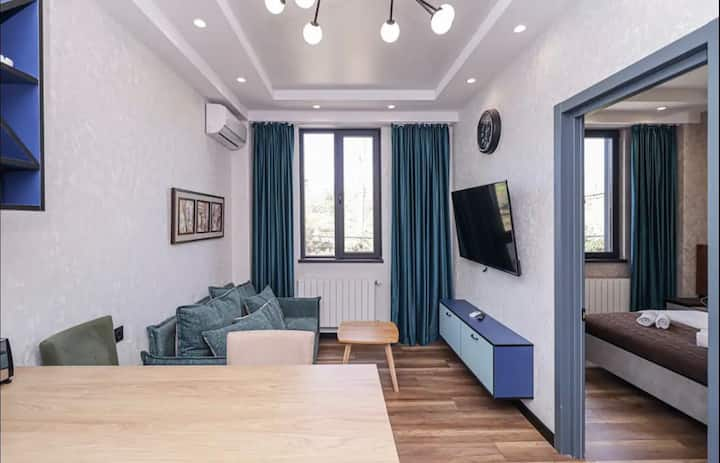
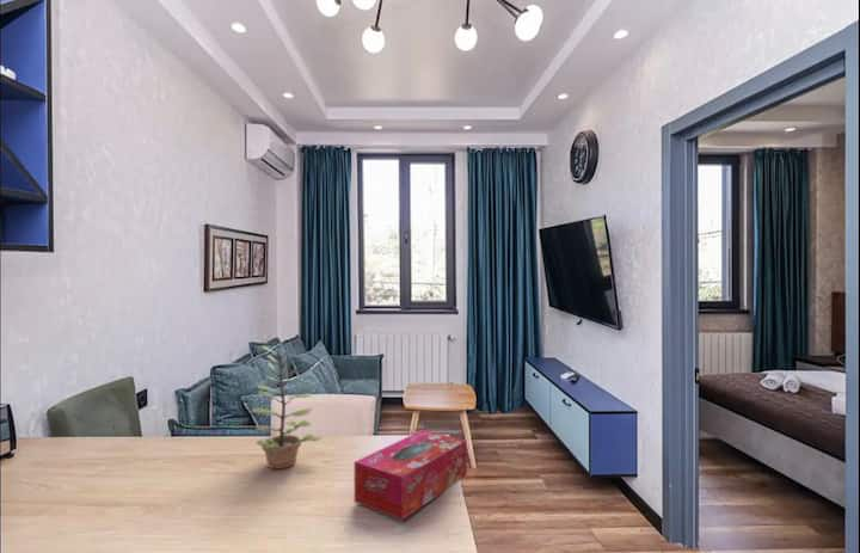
+ tissue box [354,429,468,522]
+ plant [250,345,322,469]
